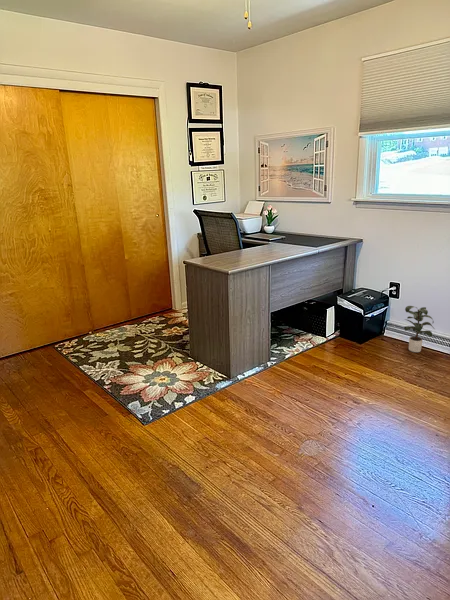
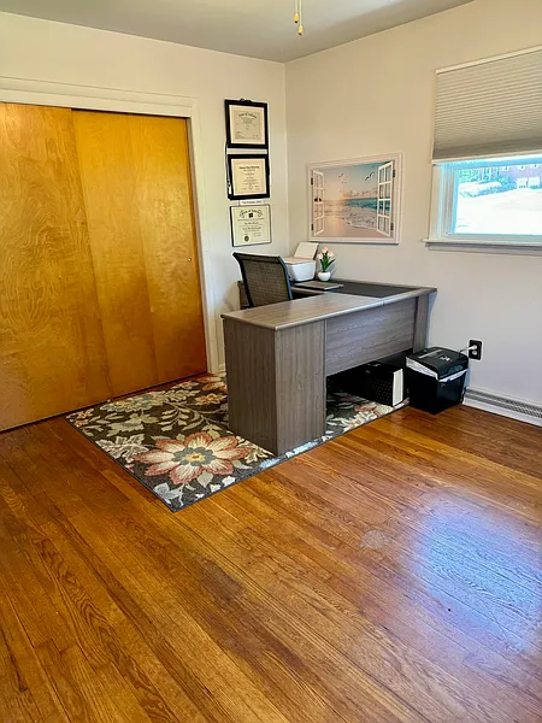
- potted plant [403,305,435,353]
